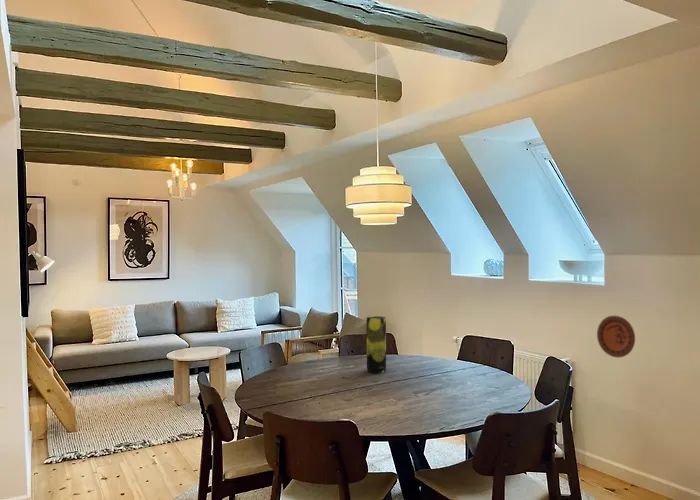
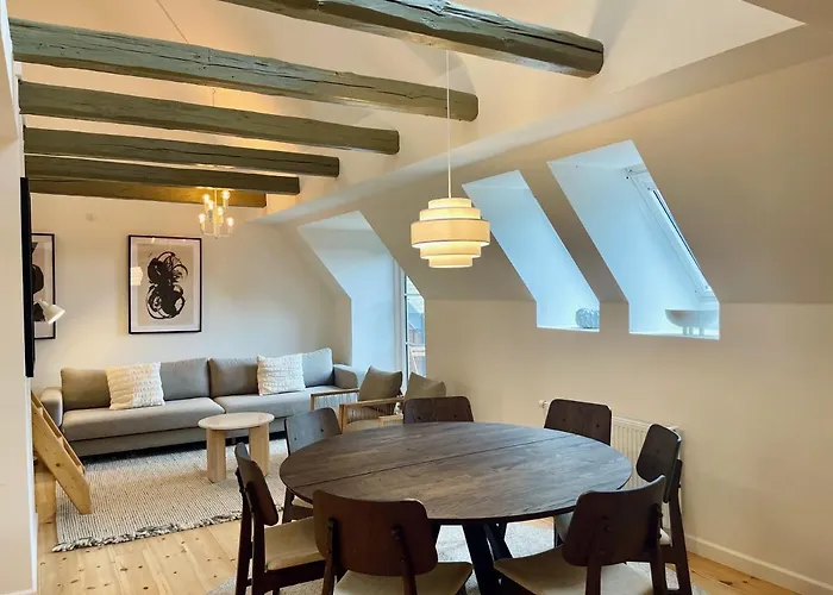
- decorative plate [596,314,636,359]
- vase [366,315,387,374]
